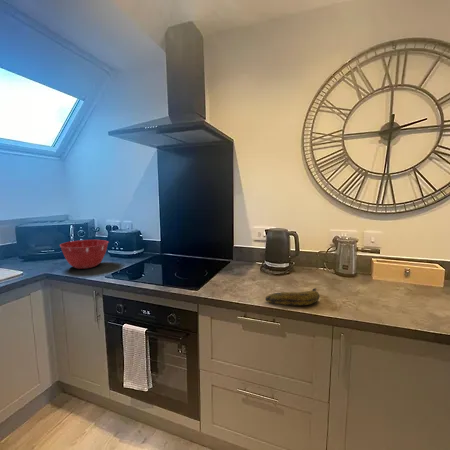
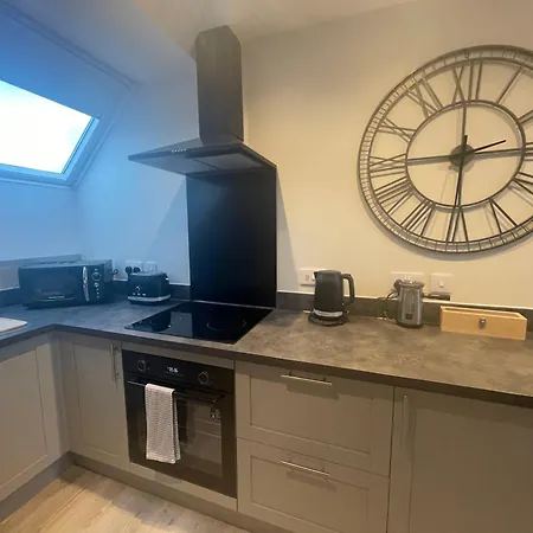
- banana [265,287,321,306]
- mixing bowl [59,239,110,270]
